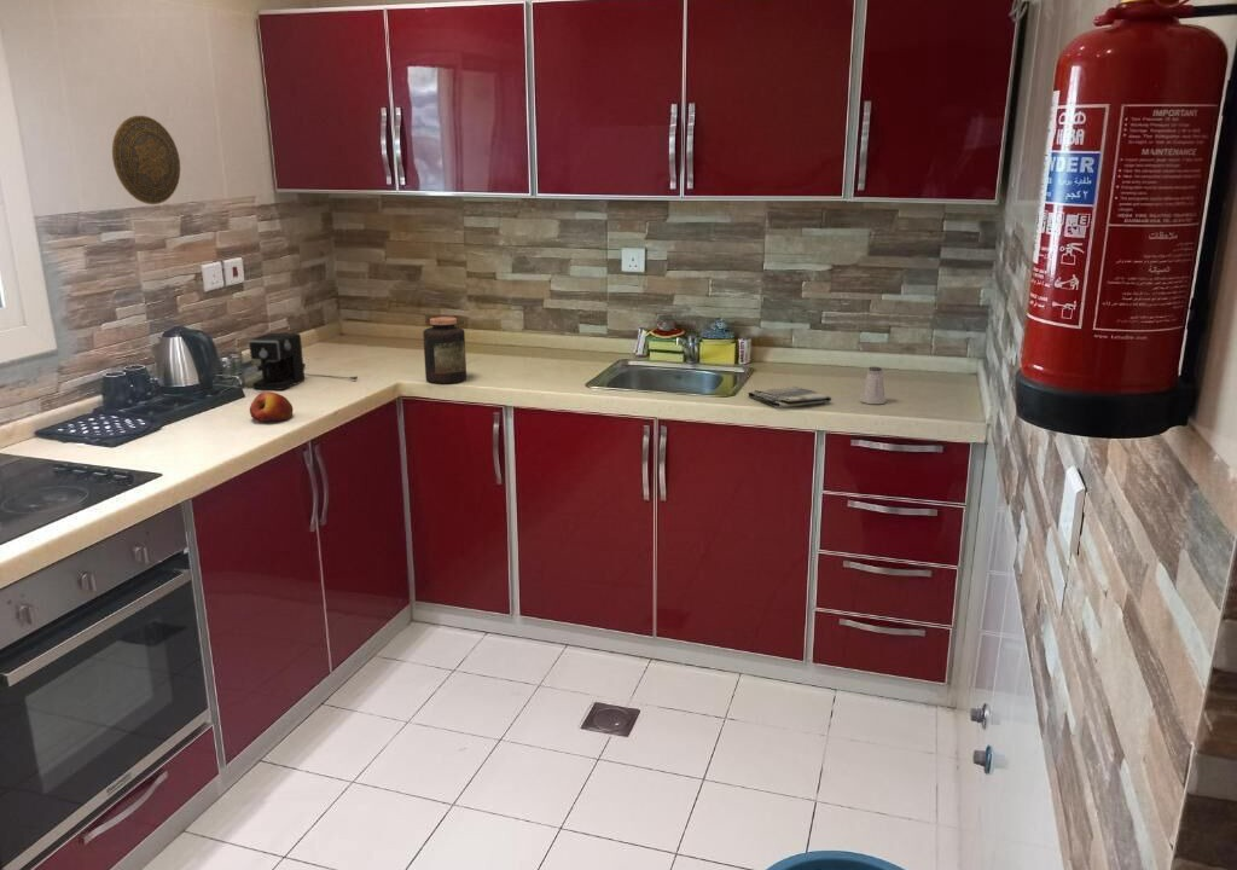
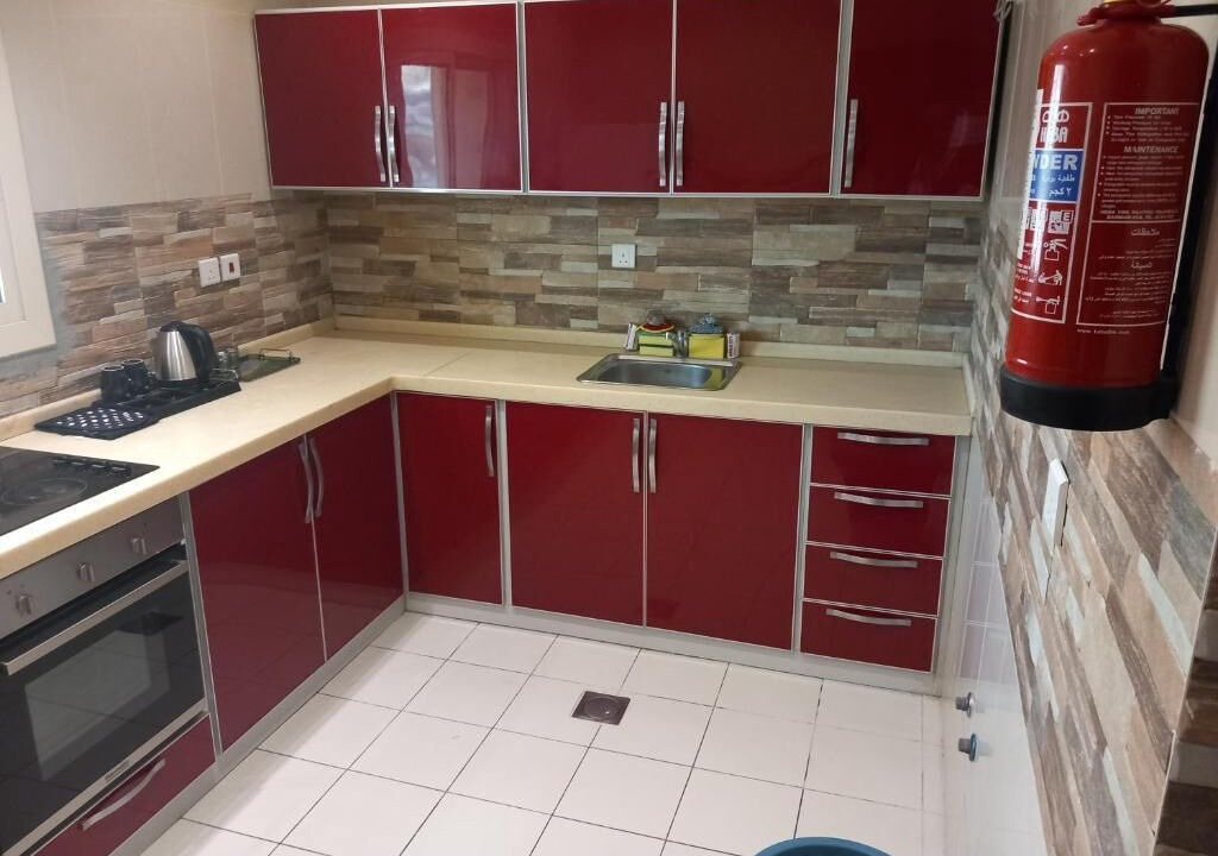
- coffee maker [248,332,359,390]
- dish towel [747,385,832,410]
- jar [422,315,467,384]
- decorative plate [111,115,181,205]
- saltshaker [859,366,887,405]
- apple [249,390,294,423]
